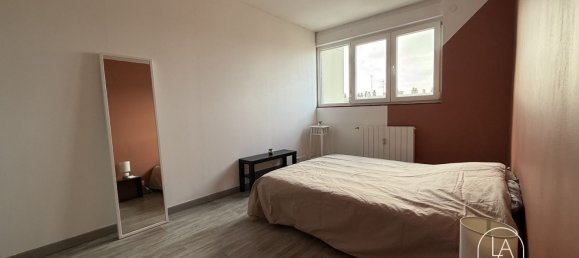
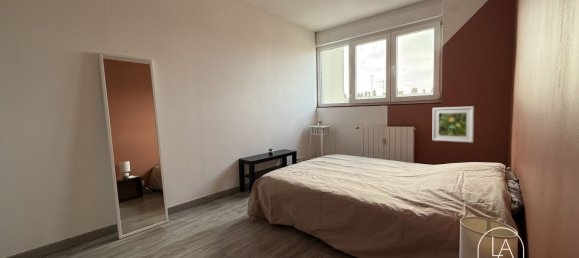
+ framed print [432,106,475,144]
